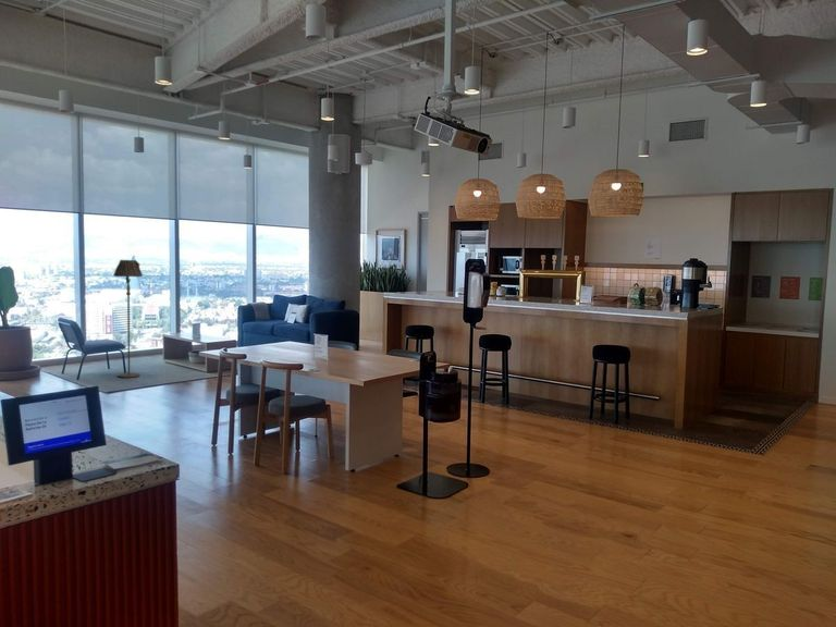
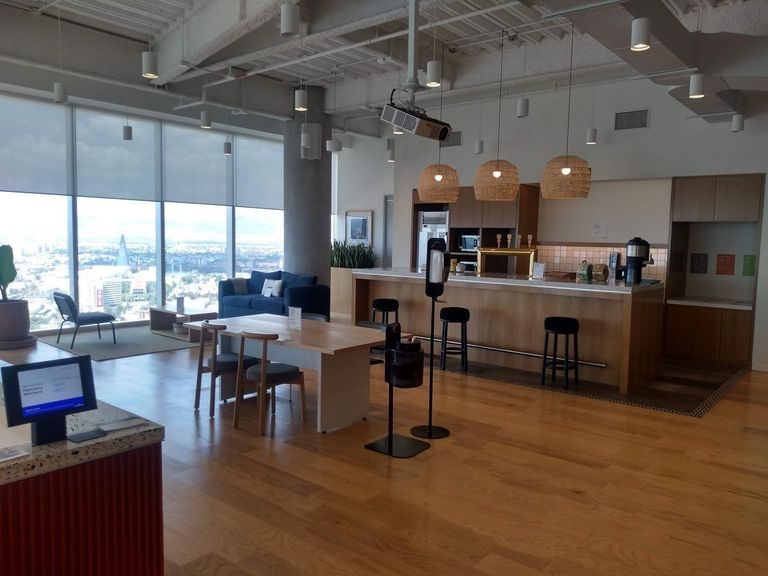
- floor lamp [113,259,144,379]
